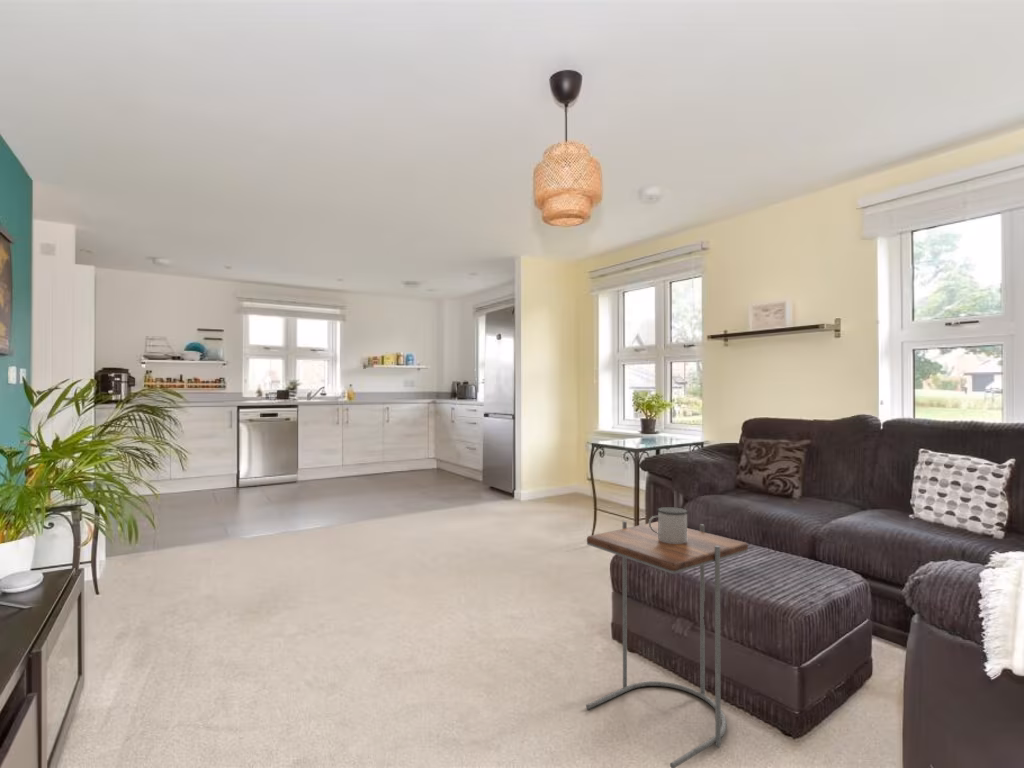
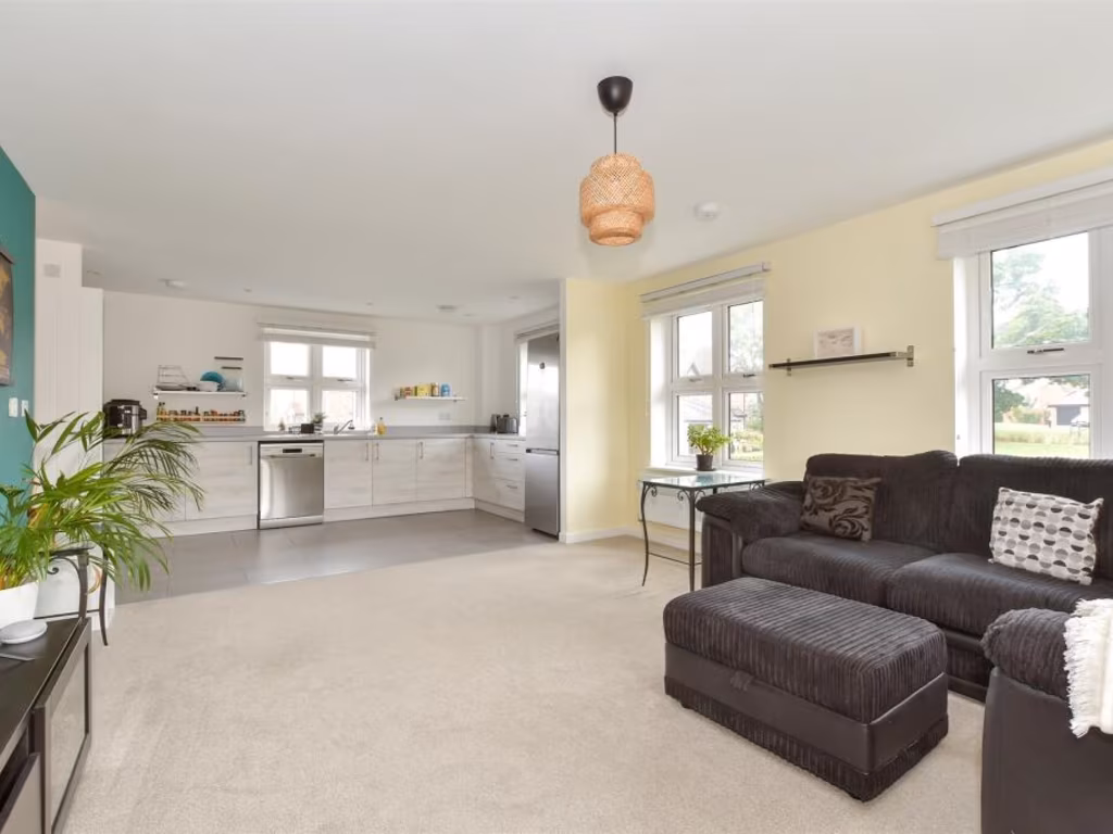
- side table [585,520,749,768]
- mug [648,506,689,544]
